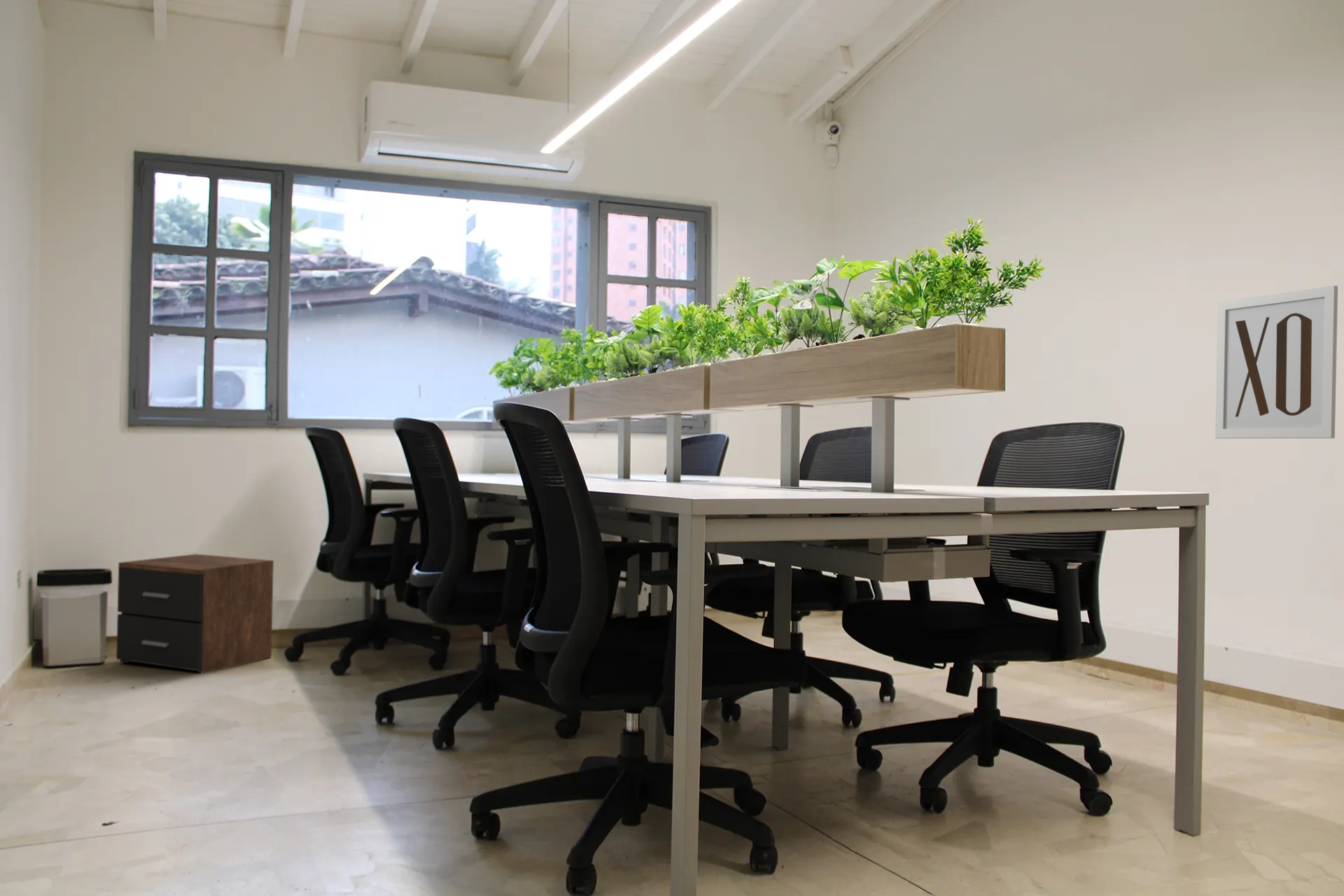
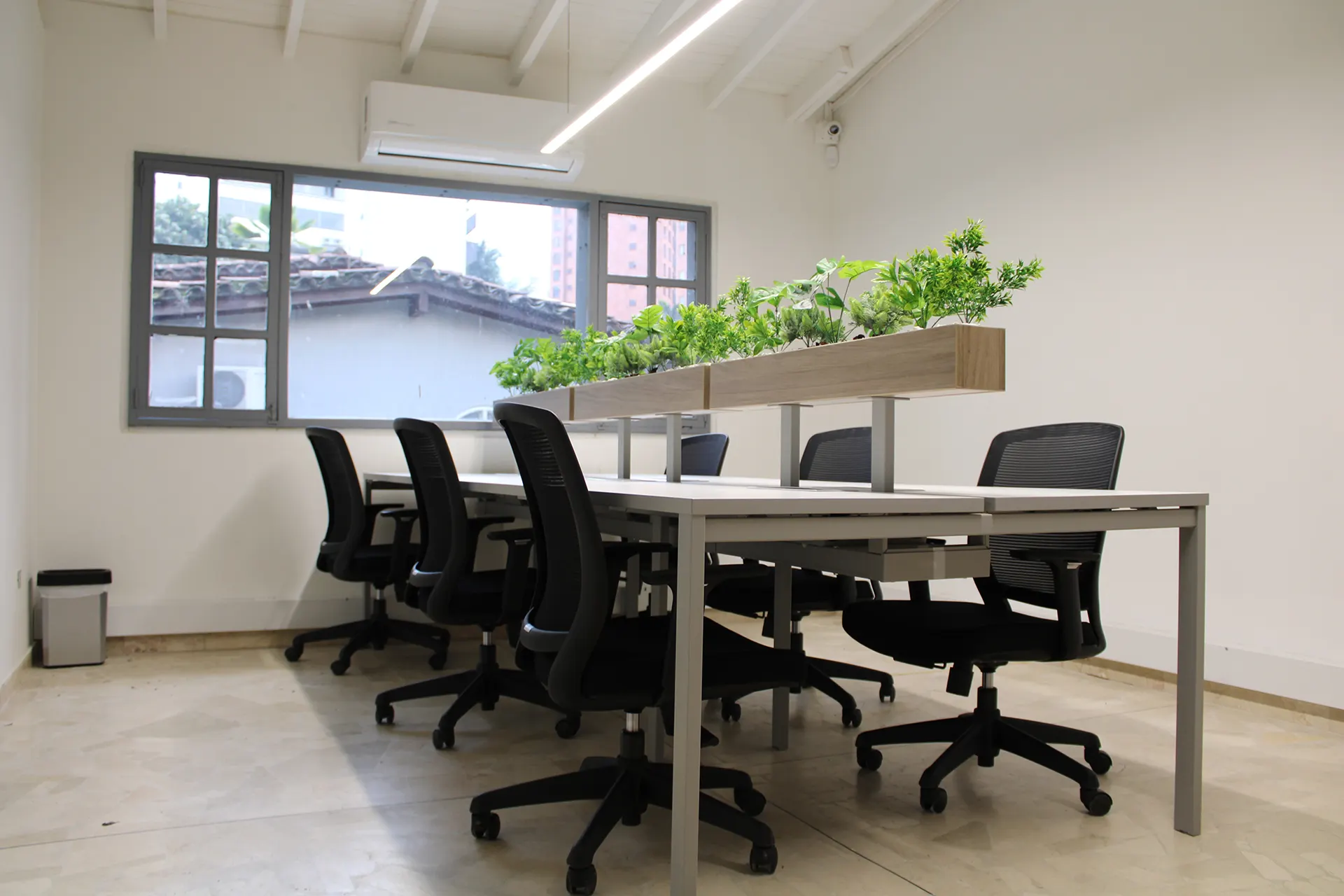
- nightstand [116,553,274,673]
- wall art [1215,285,1338,439]
